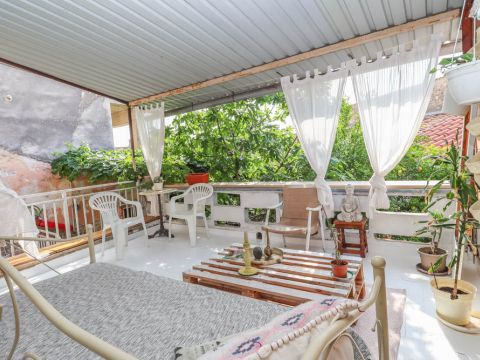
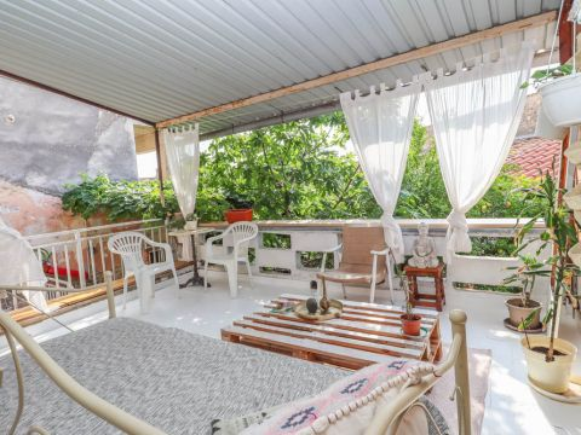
- candle holder [237,230,259,276]
